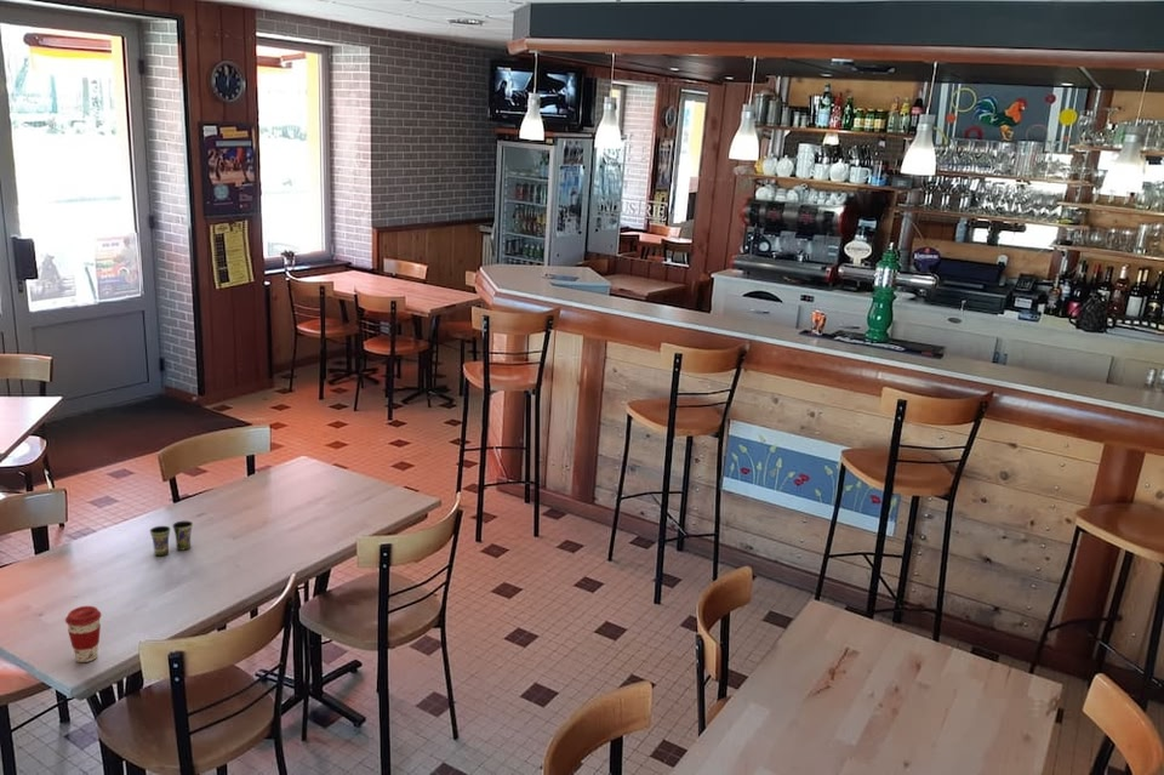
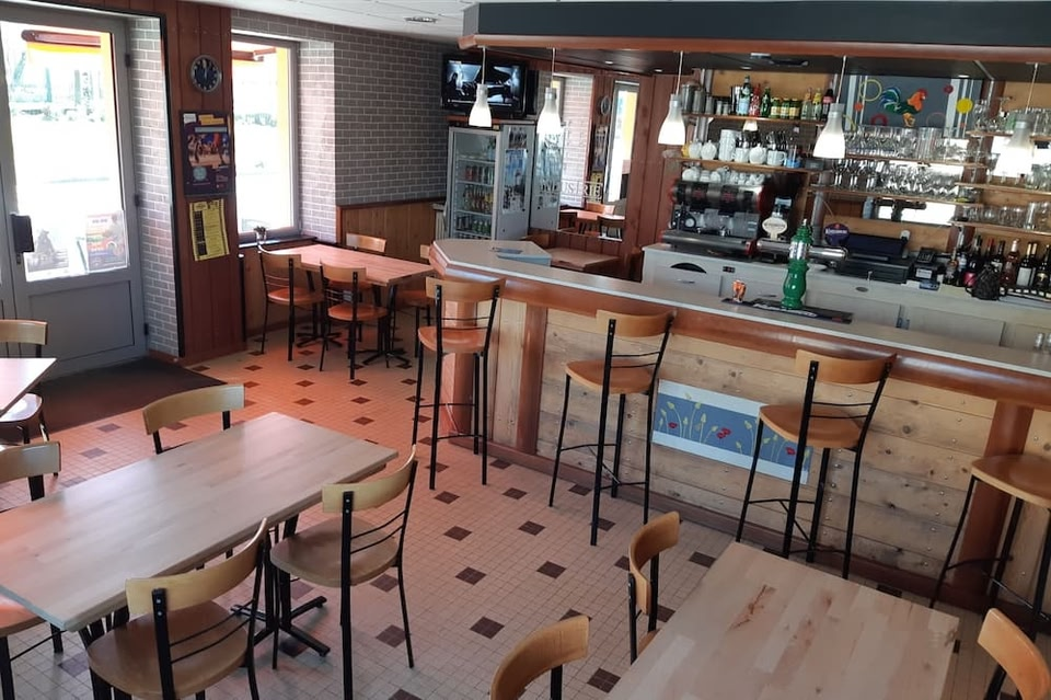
- cup [149,520,194,557]
- coffee cup [64,605,103,663]
